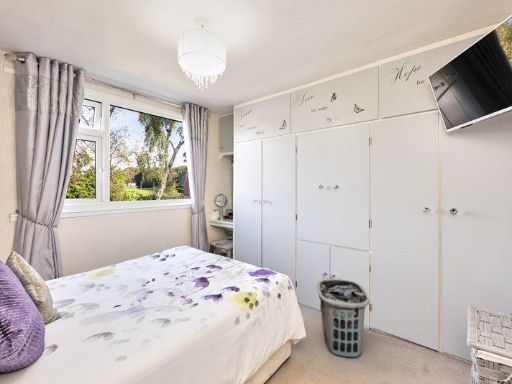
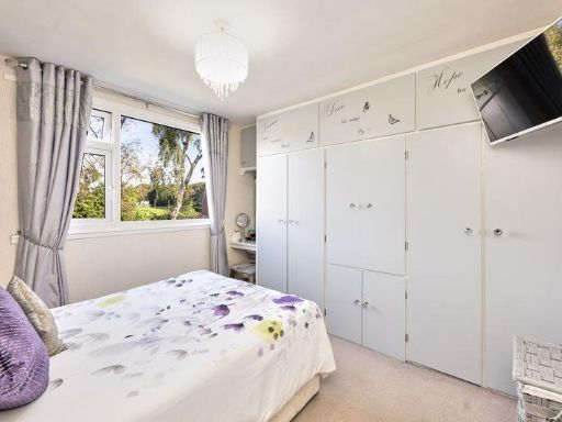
- clothes hamper [316,278,371,359]
